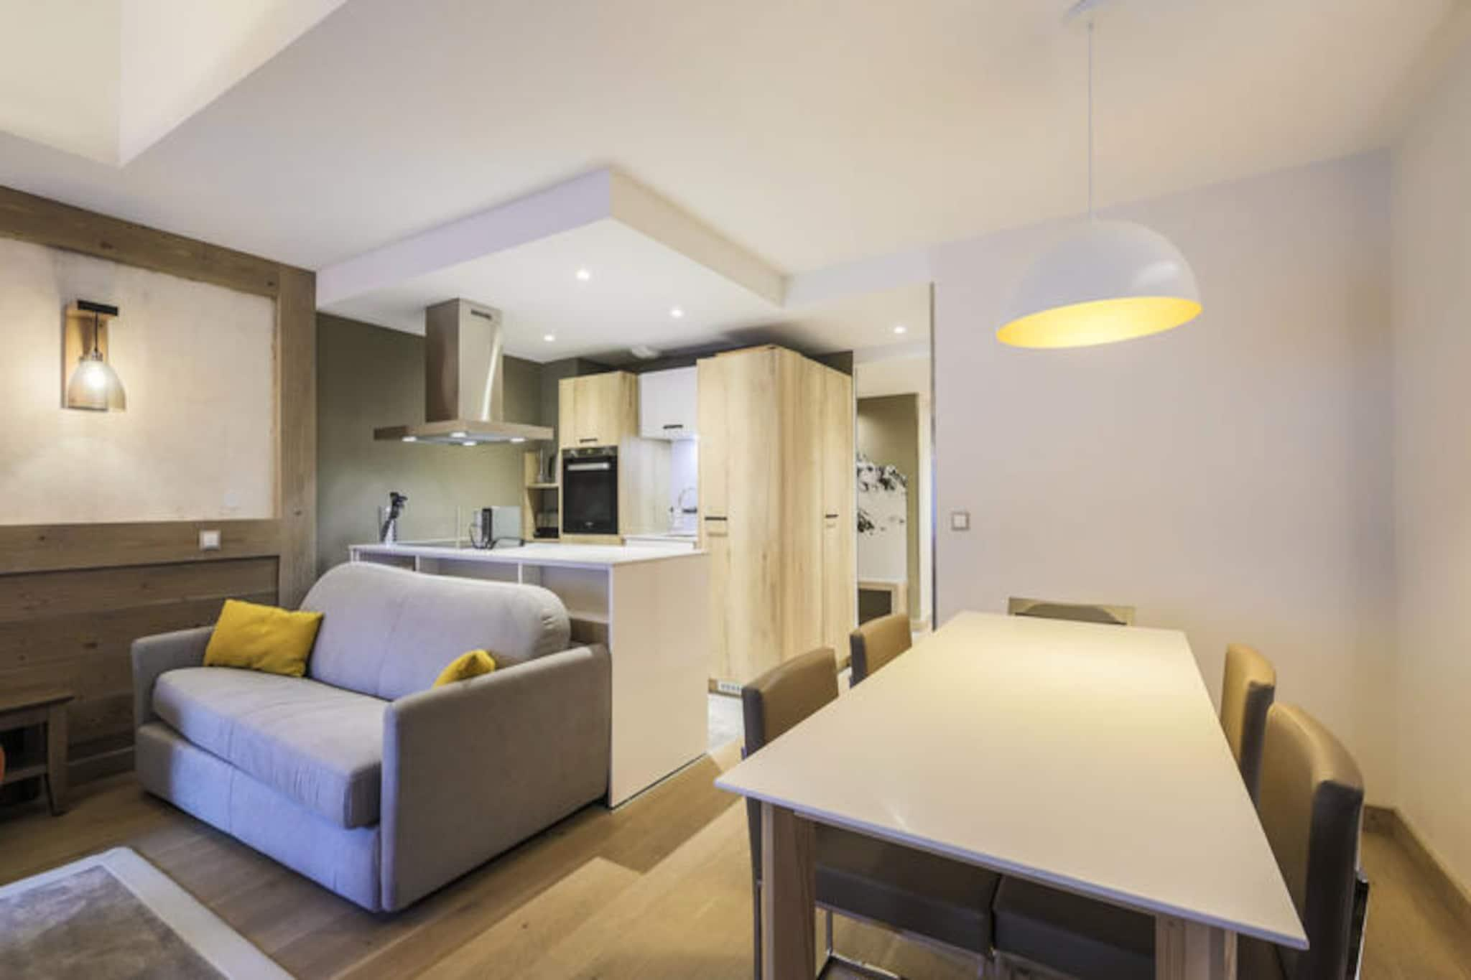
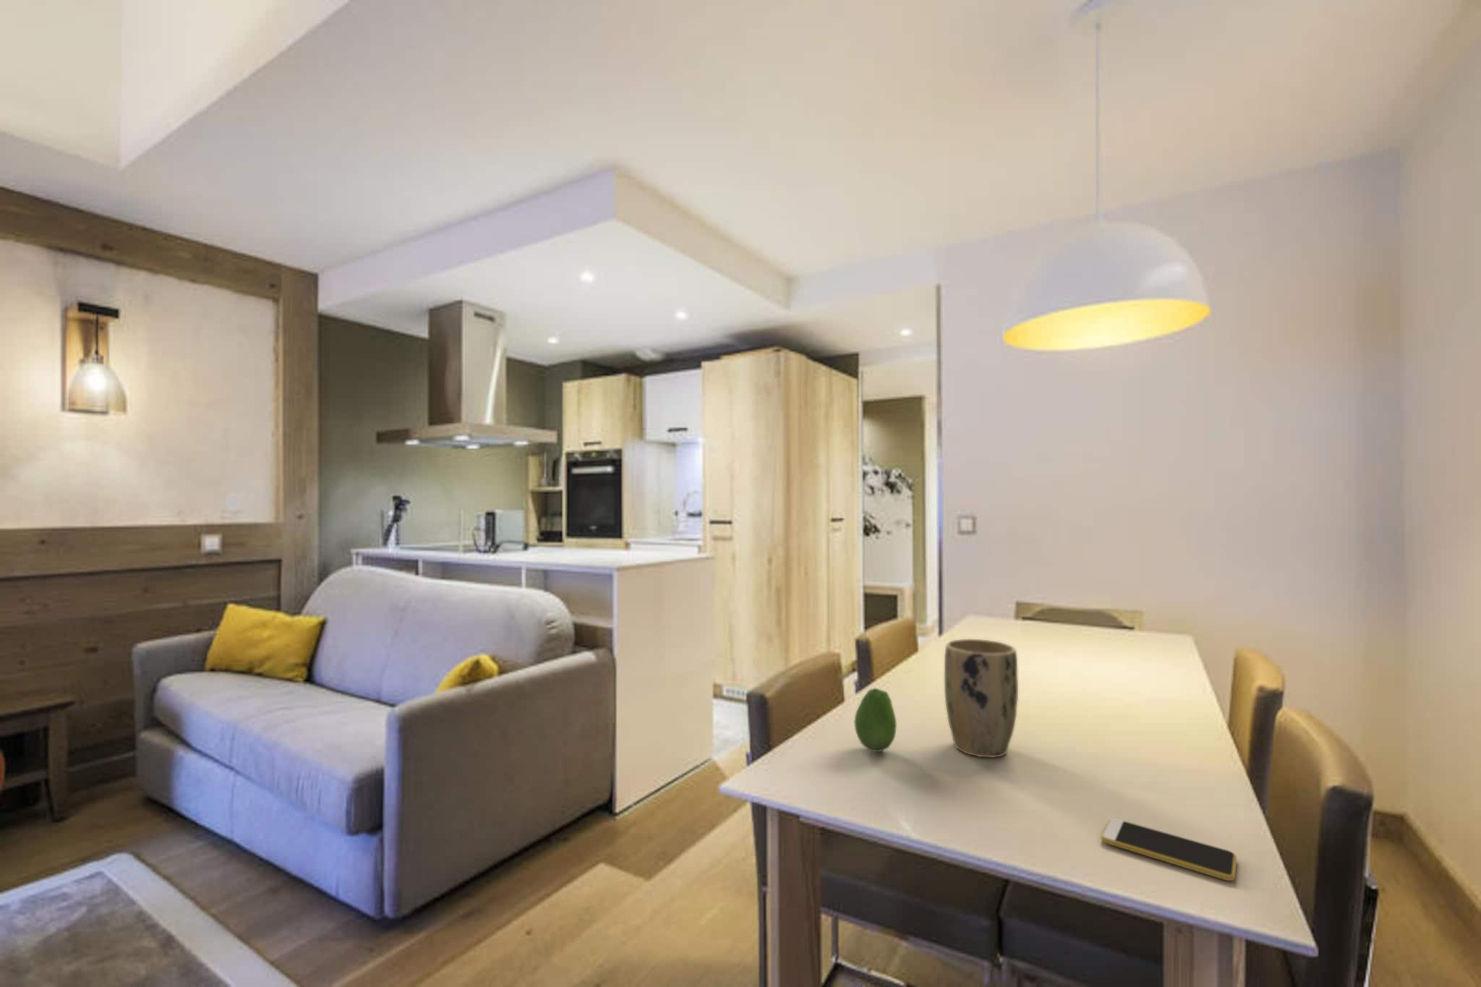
+ fruit [854,687,897,752]
+ smartphone [1100,817,1238,881]
+ plant pot [944,639,1019,759]
